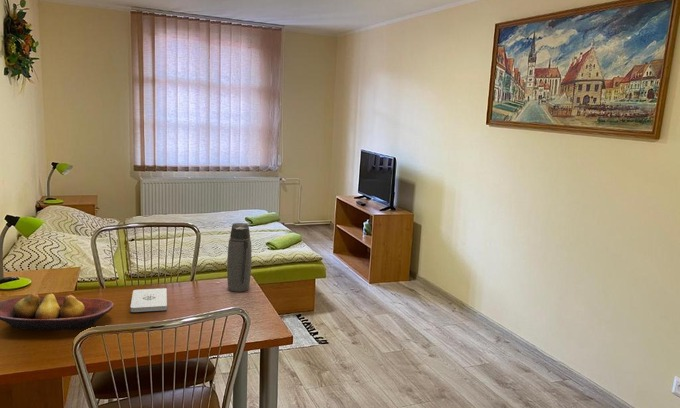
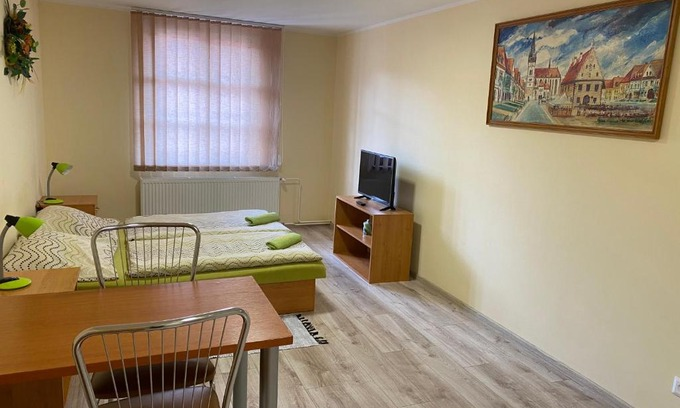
- notepad [129,287,168,313]
- fruit bowl [0,292,115,331]
- water bottle [226,222,253,293]
